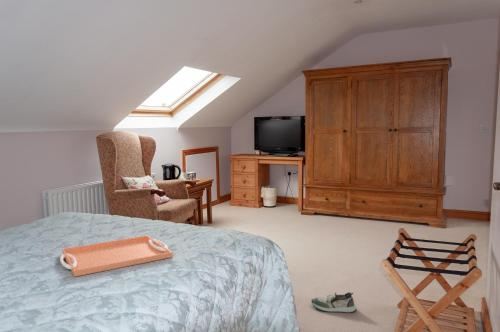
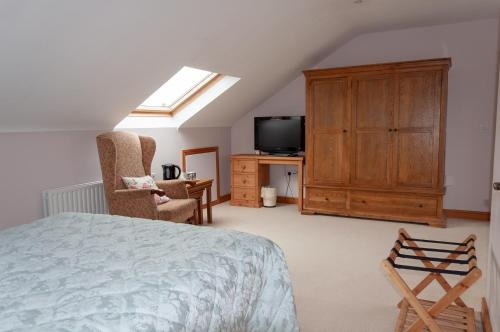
- serving tray [59,234,174,278]
- shoe [311,291,357,313]
